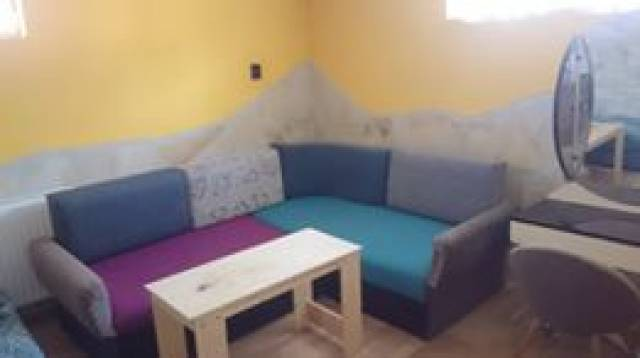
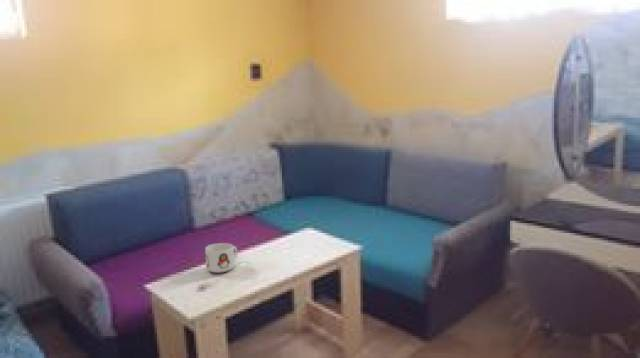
+ mug [204,242,239,274]
